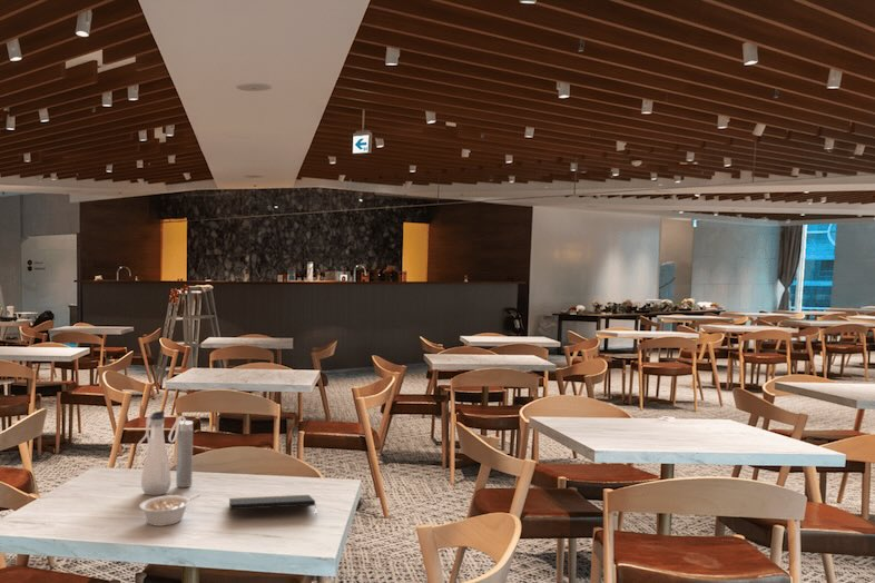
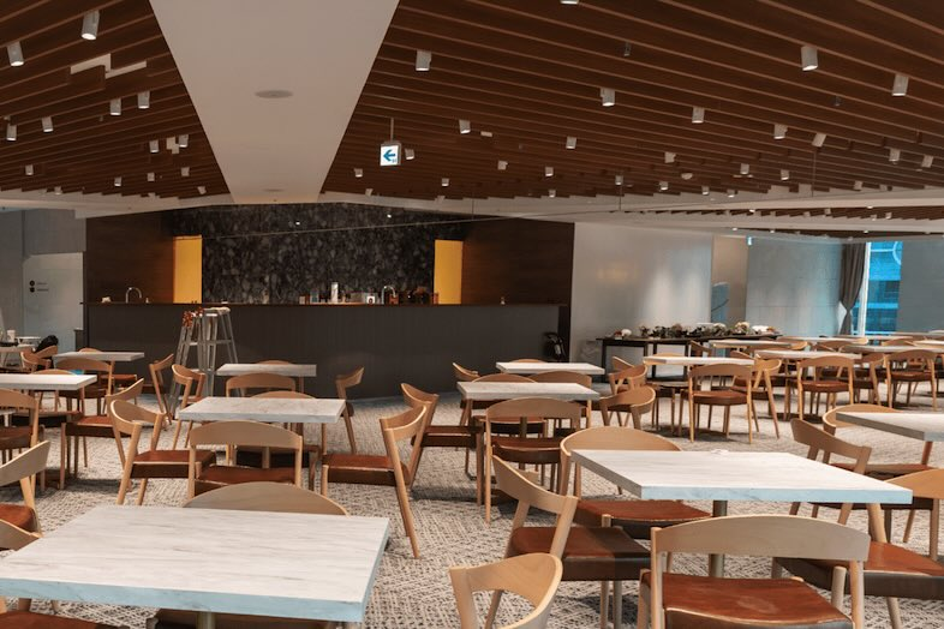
- legume [138,494,201,527]
- water bottle [135,409,194,496]
- notepad [228,494,318,517]
